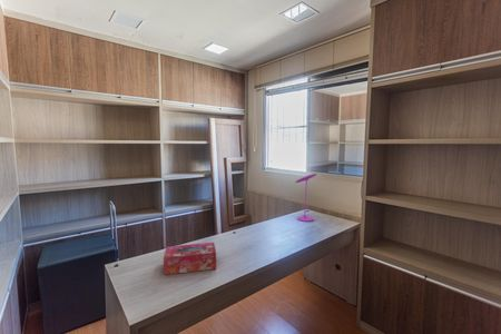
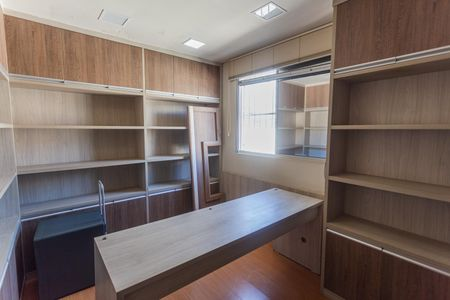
- desk lamp [294,173,318,223]
- tissue box [163,242,217,276]
